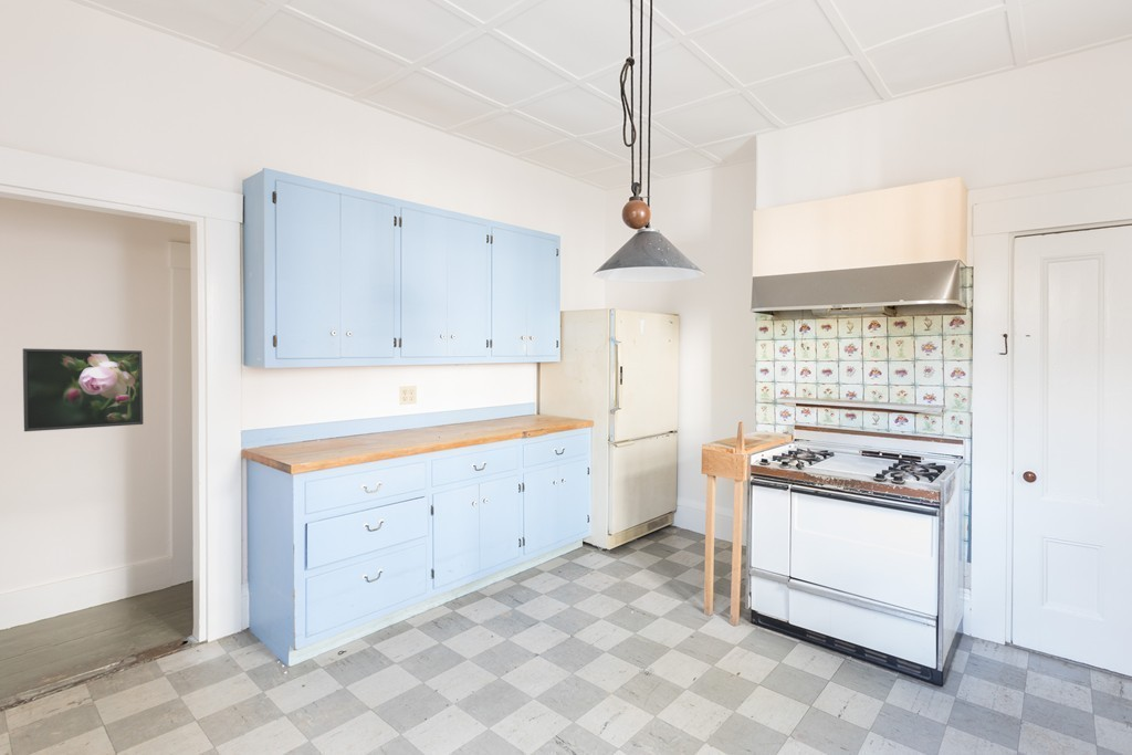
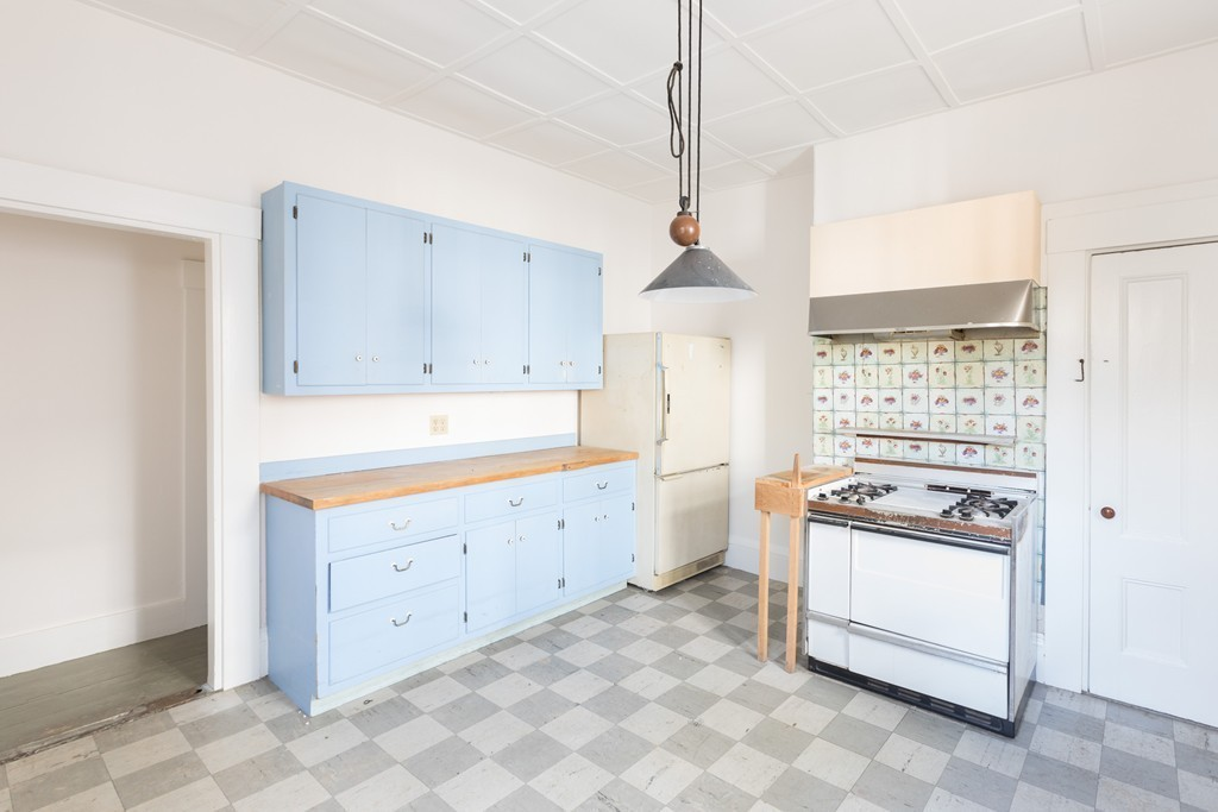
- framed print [21,347,145,432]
